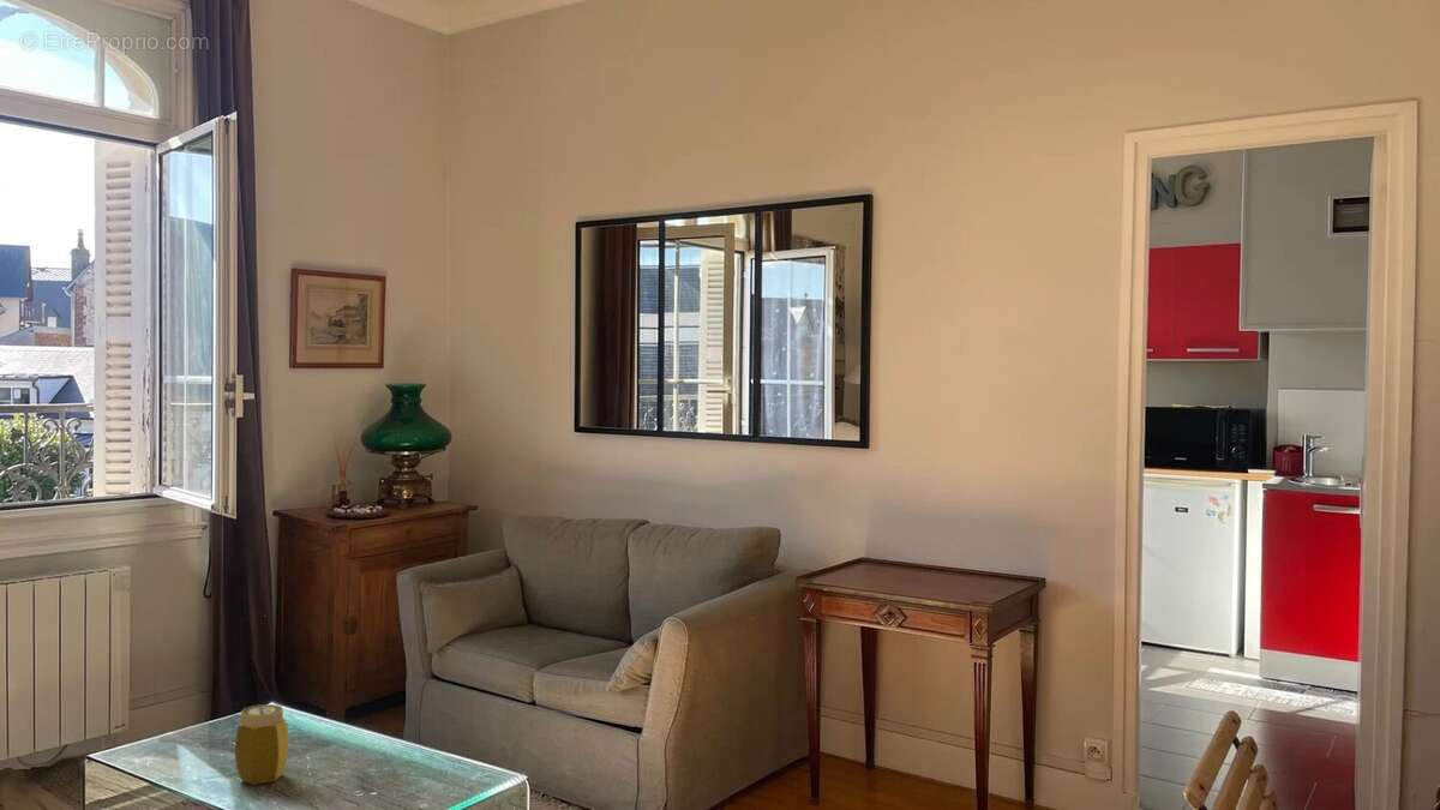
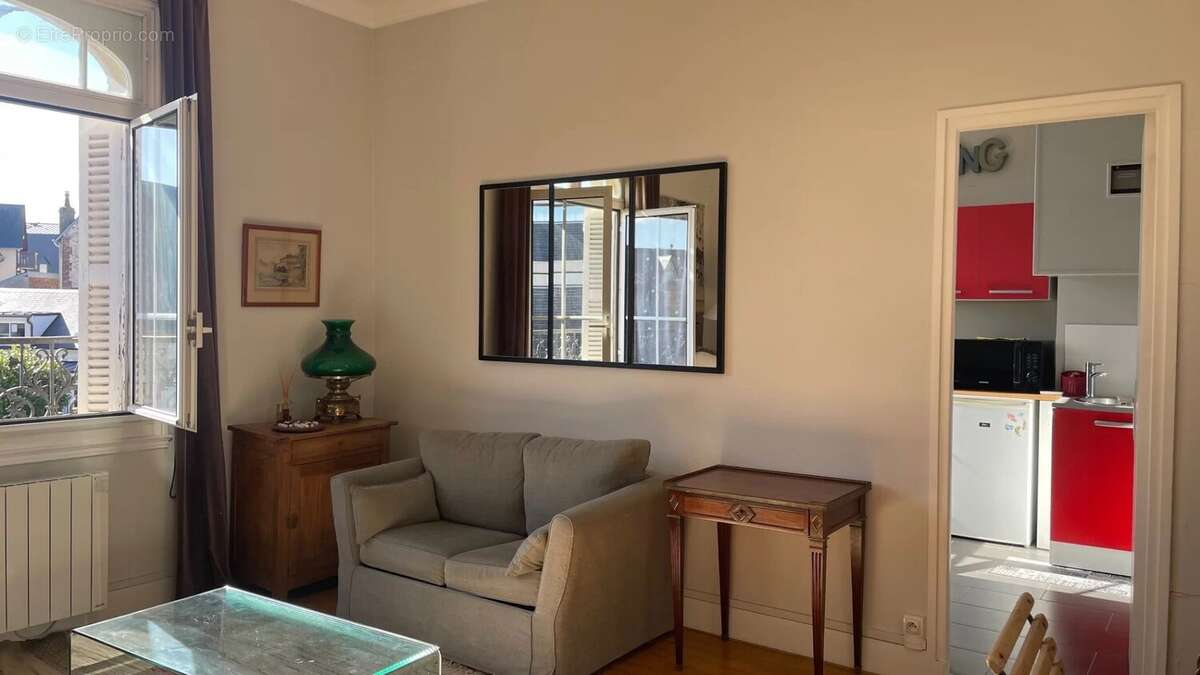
- jar [234,703,290,786]
